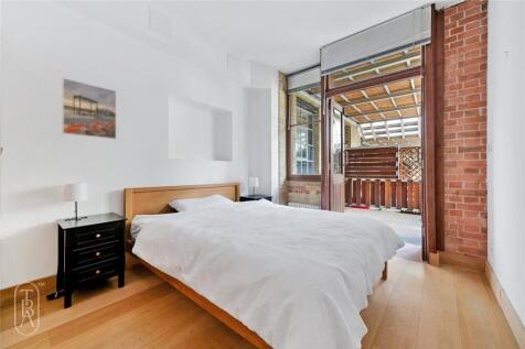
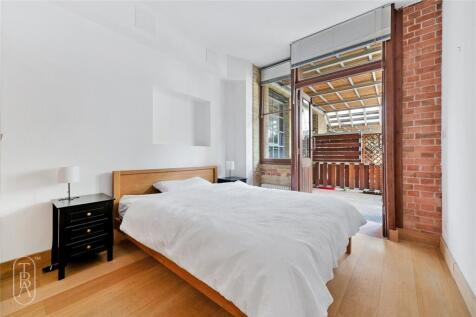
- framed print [61,77,117,140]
